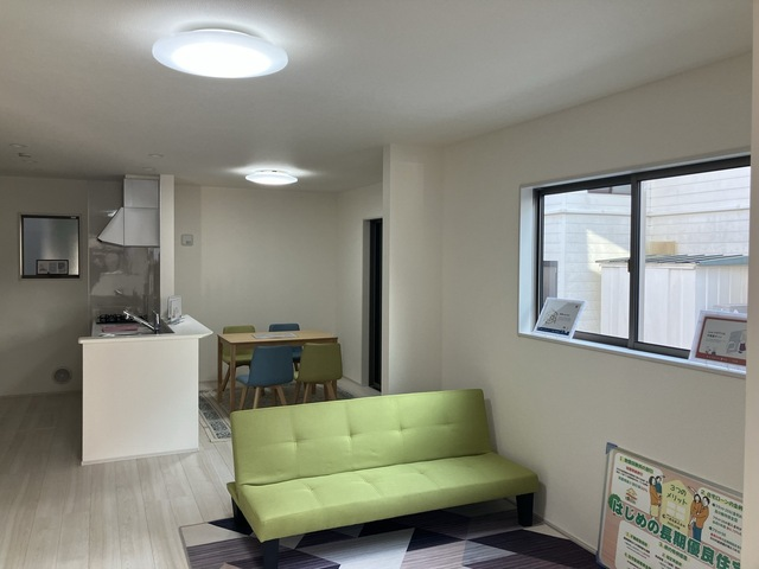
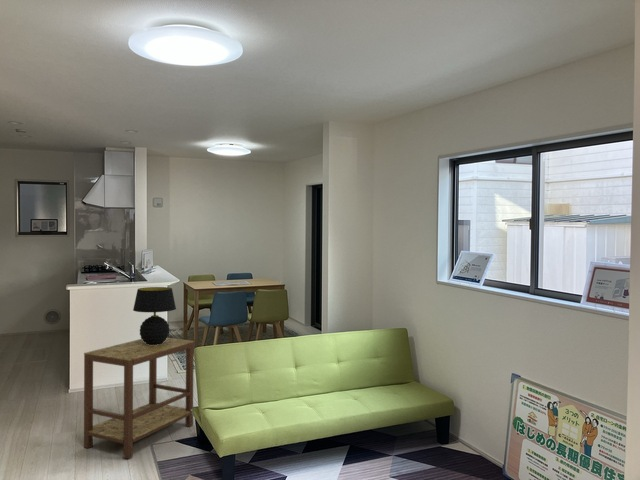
+ side table [83,337,195,460]
+ table lamp [132,286,177,345]
